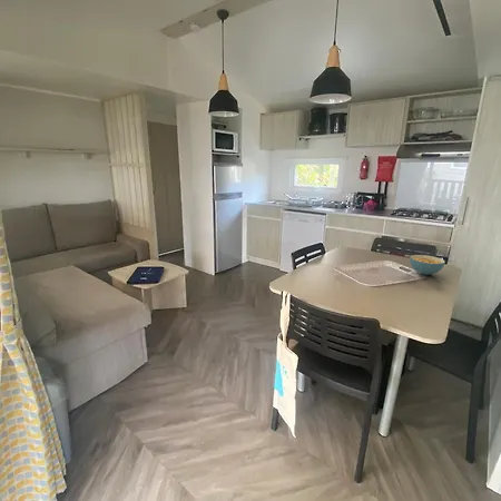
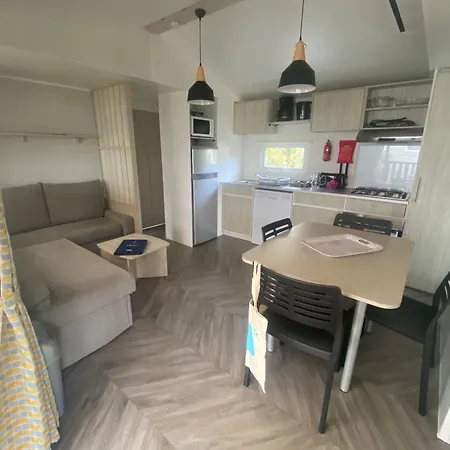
- cereal bowl [409,254,446,276]
